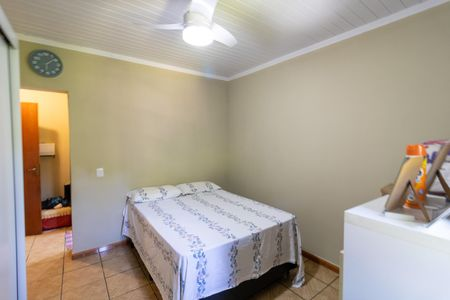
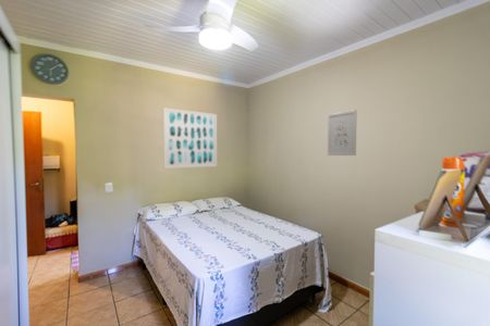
+ wall art [162,106,218,170]
+ wall art [327,109,357,156]
